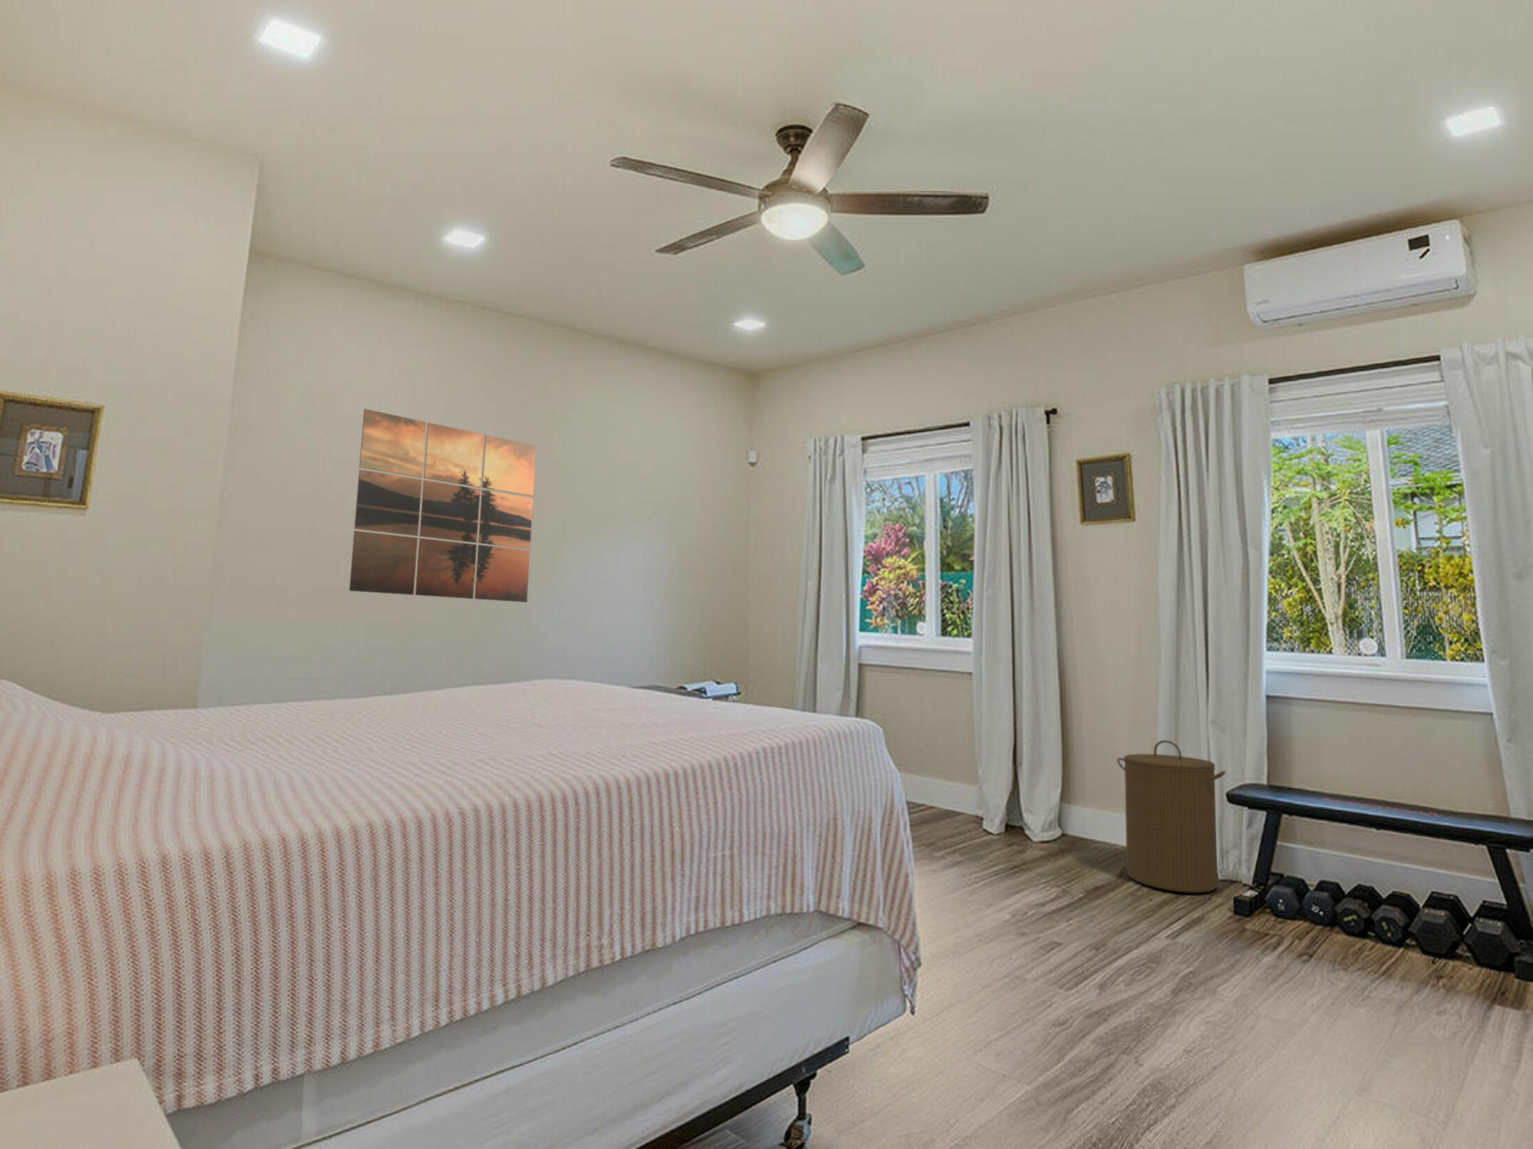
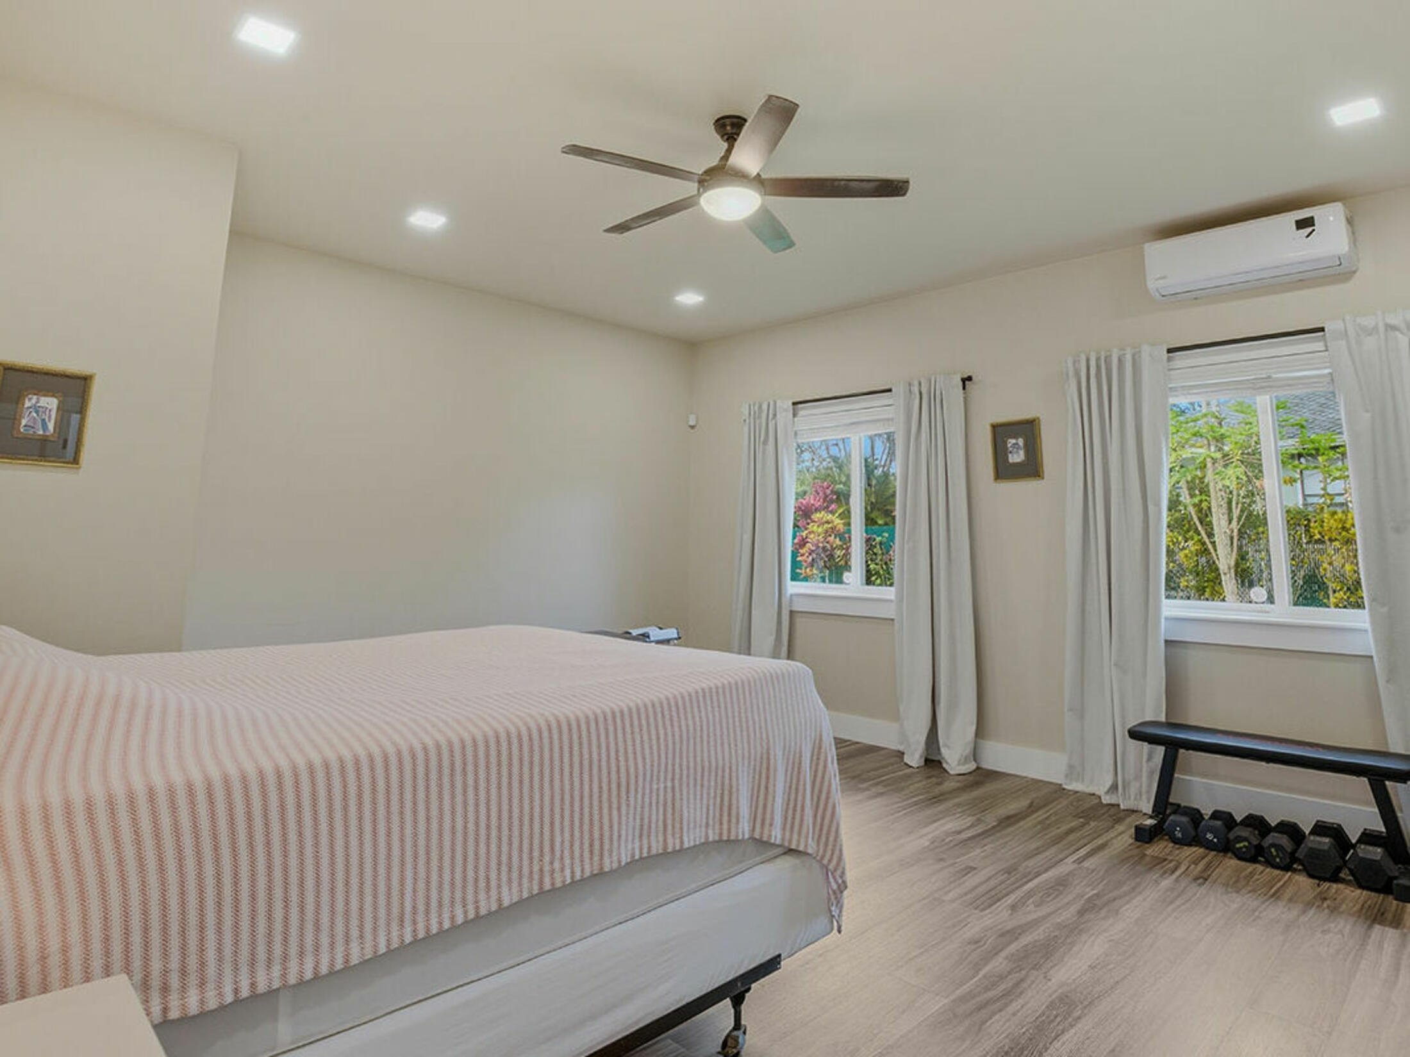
- wall art [349,408,537,603]
- laundry hamper [1117,740,1226,893]
